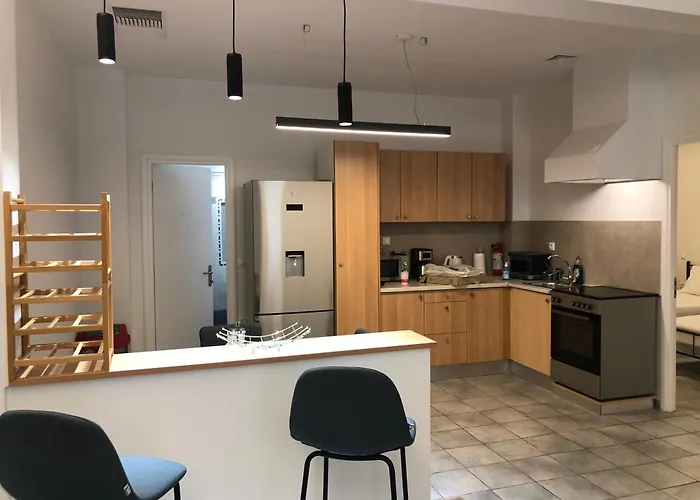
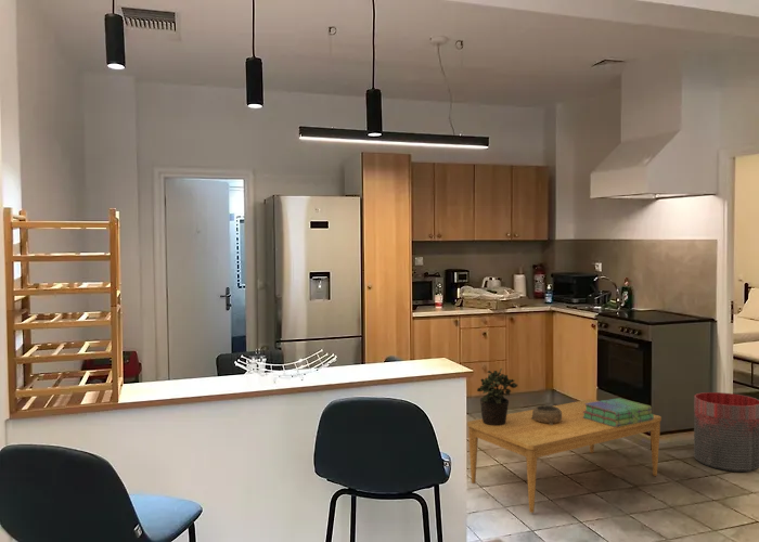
+ stack of books [583,397,654,427]
+ decorative bowl [531,404,562,425]
+ potted plant [476,367,518,426]
+ trash can [693,391,759,473]
+ coffee table [466,398,662,514]
